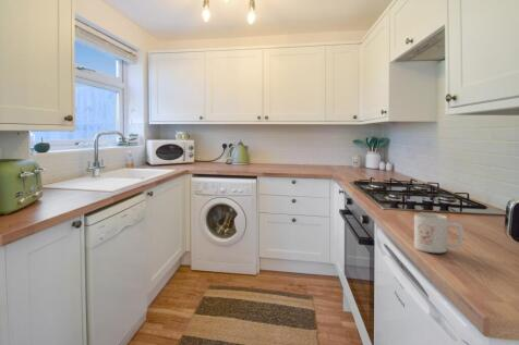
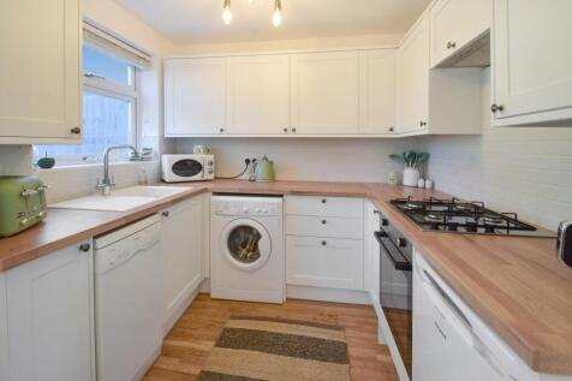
- mug [413,212,464,254]
